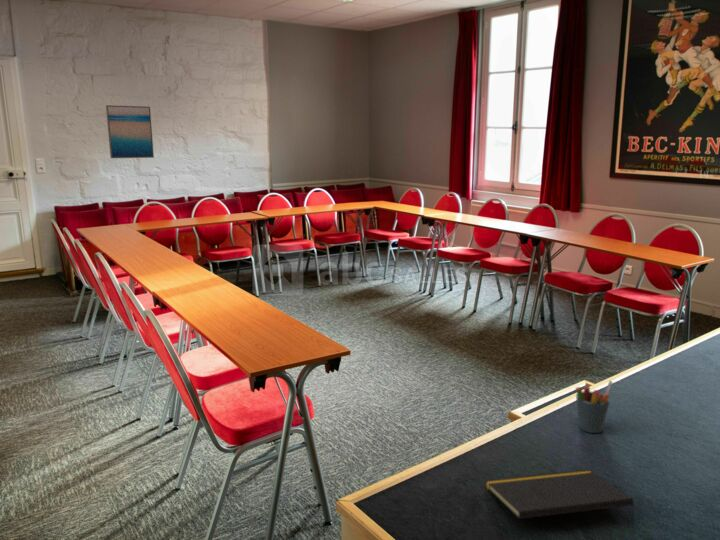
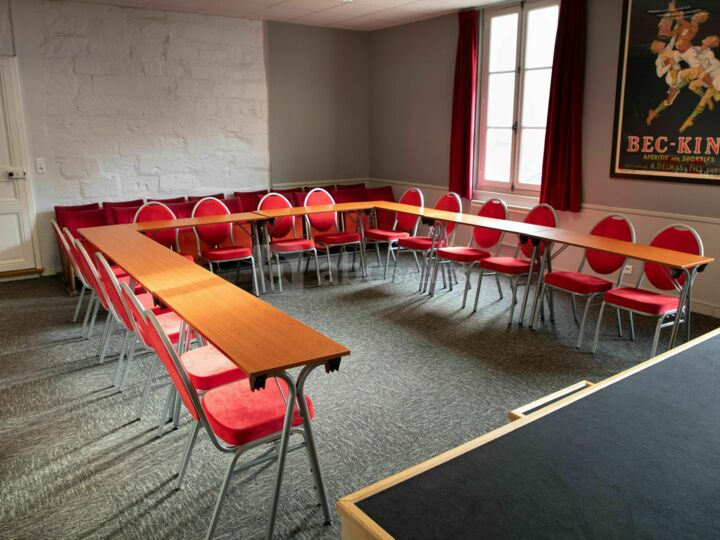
- pen holder [574,379,614,434]
- notepad [484,468,635,520]
- wall art [105,104,155,159]
